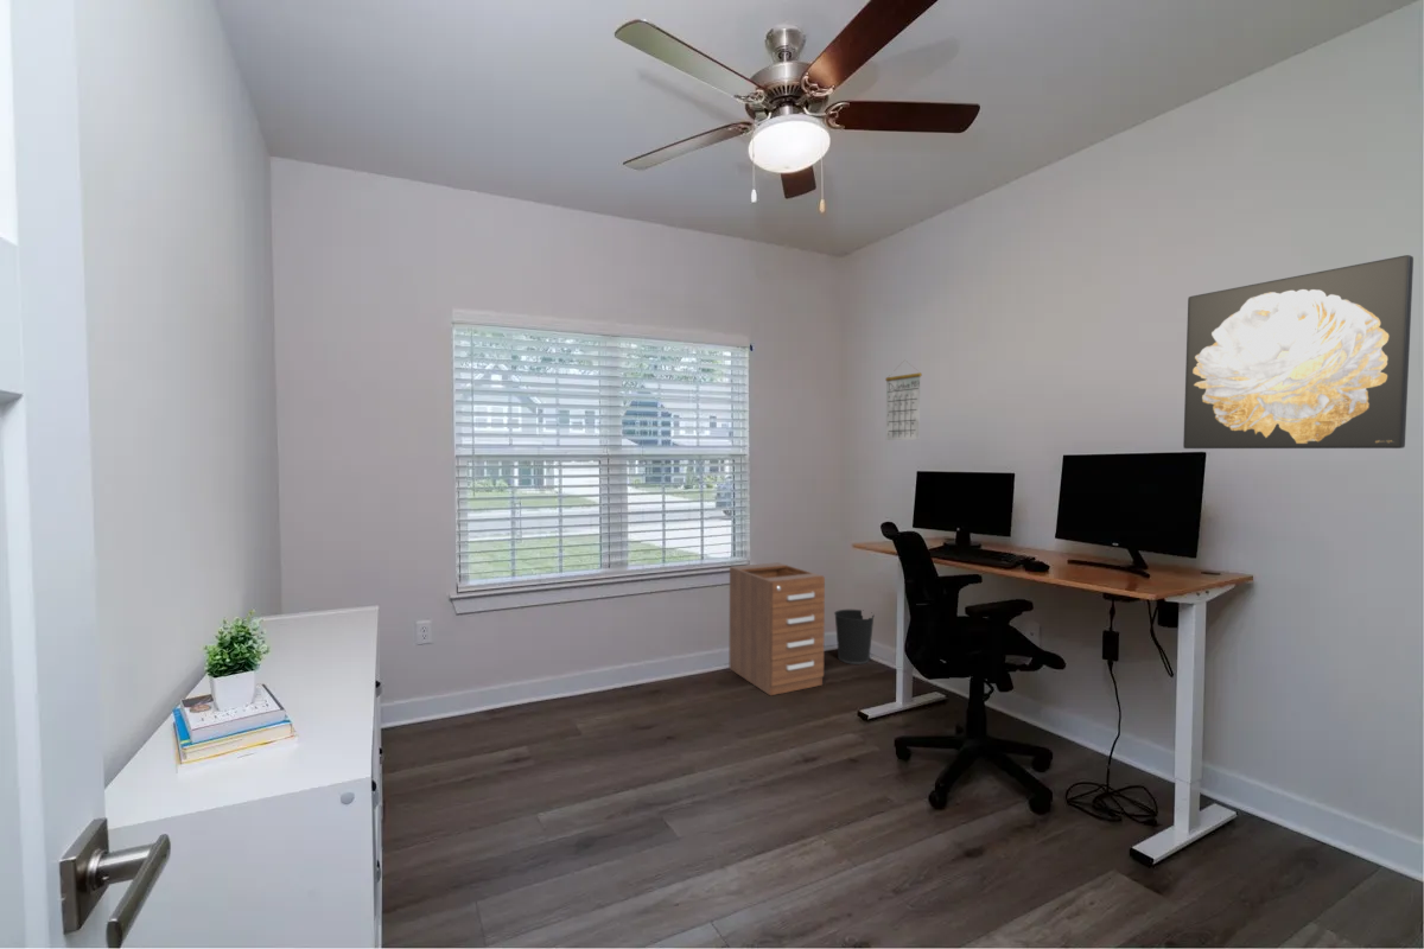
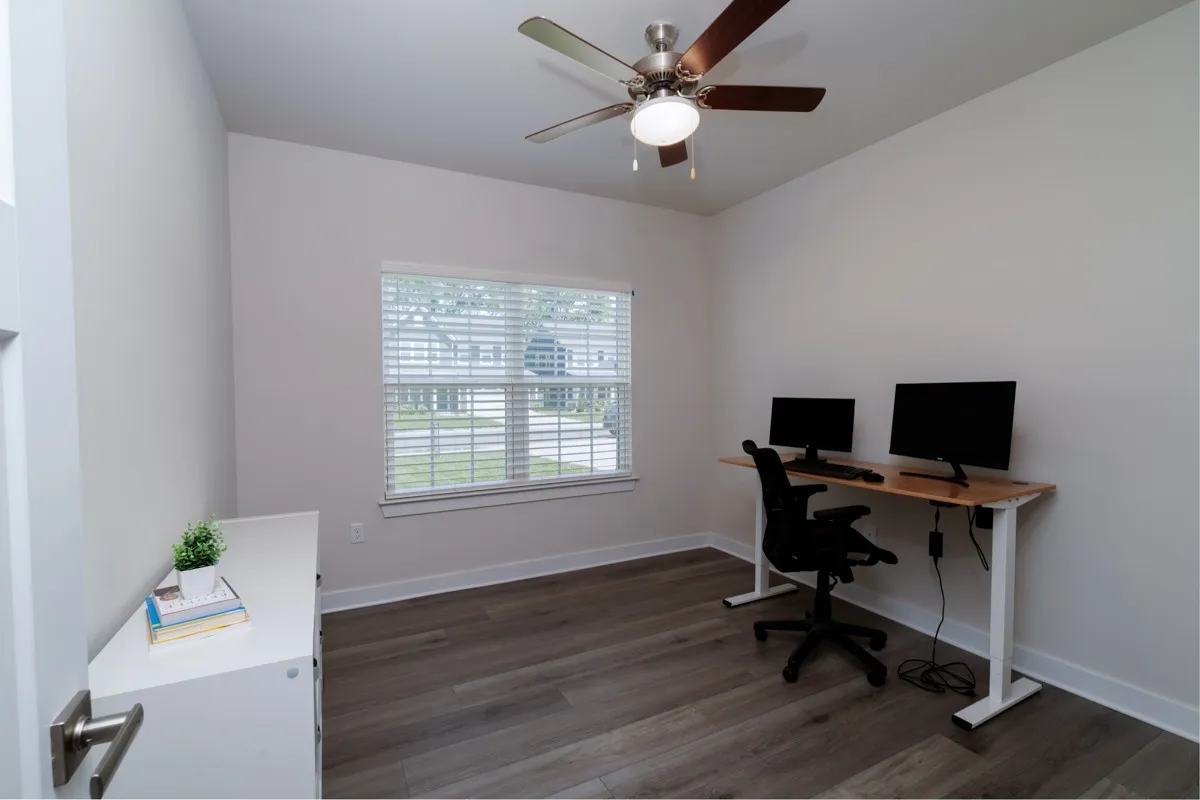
- calendar [884,358,923,441]
- wastebasket [833,609,876,665]
- wall art [1182,254,1415,450]
- filing cabinet [729,561,826,696]
